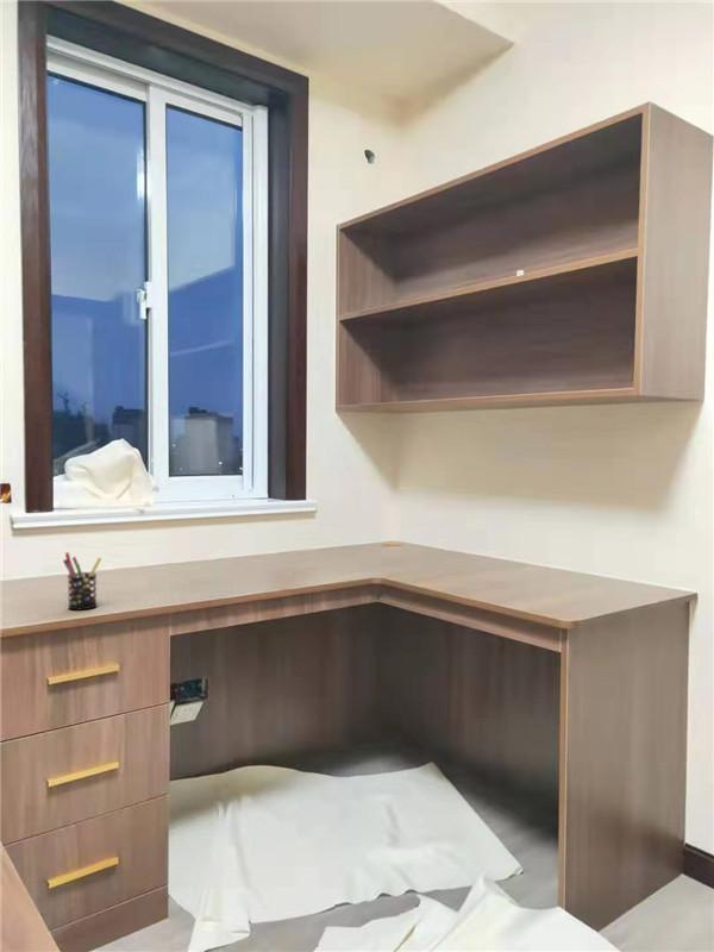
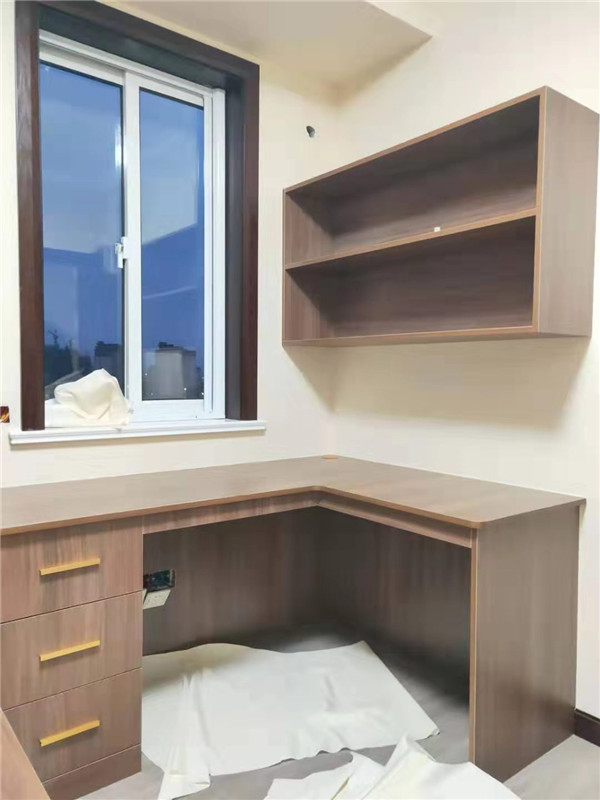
- pen holder [62,551,102,612]
